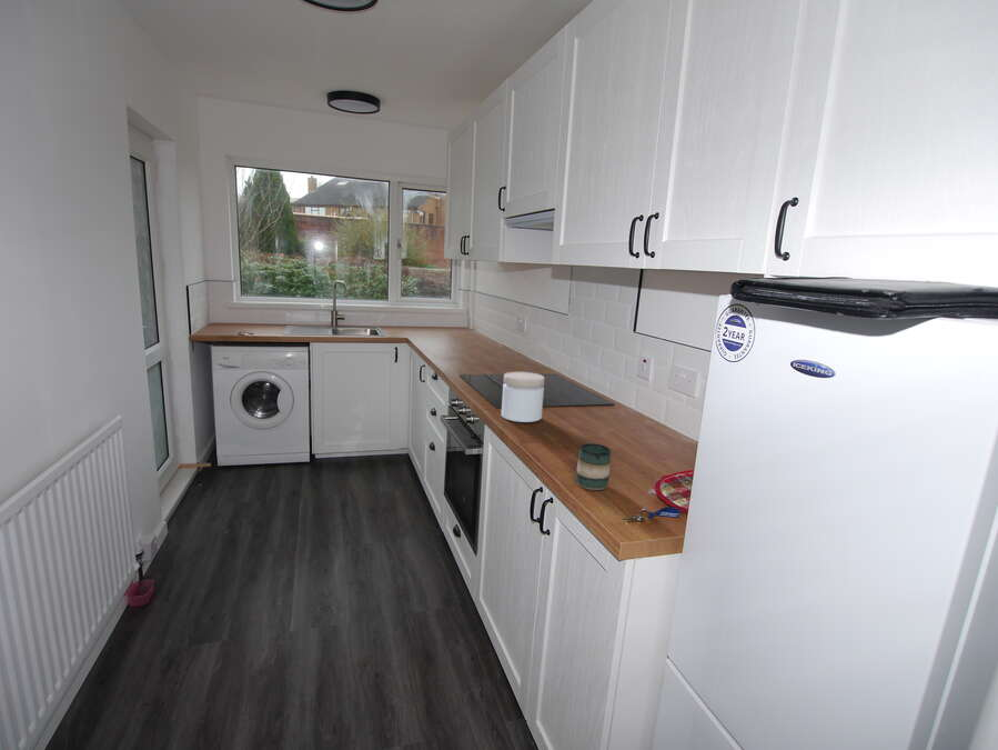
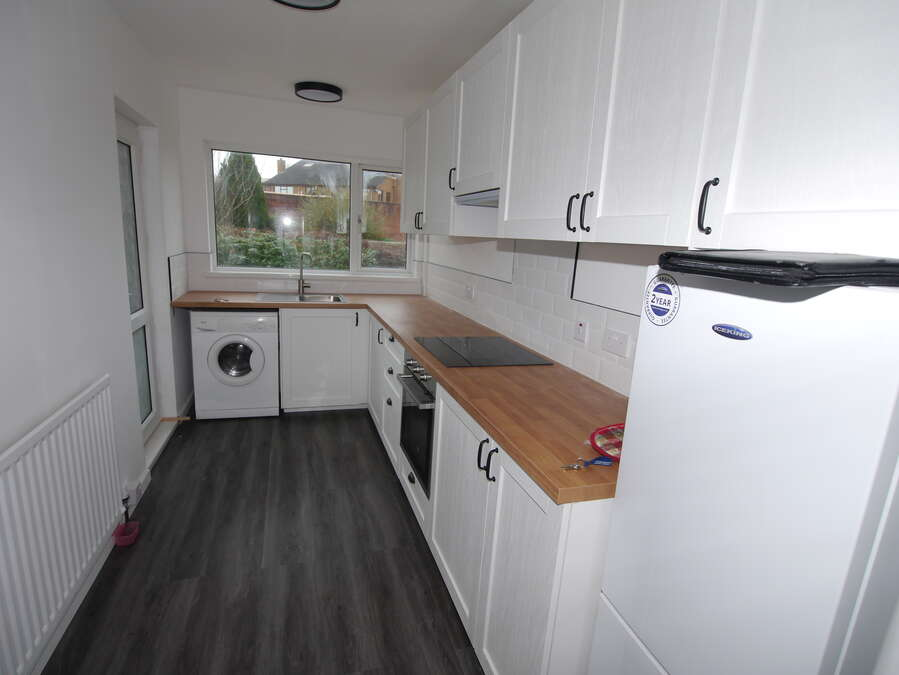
- mug [575,441,612,491]
- jar [501,371,545,423]
